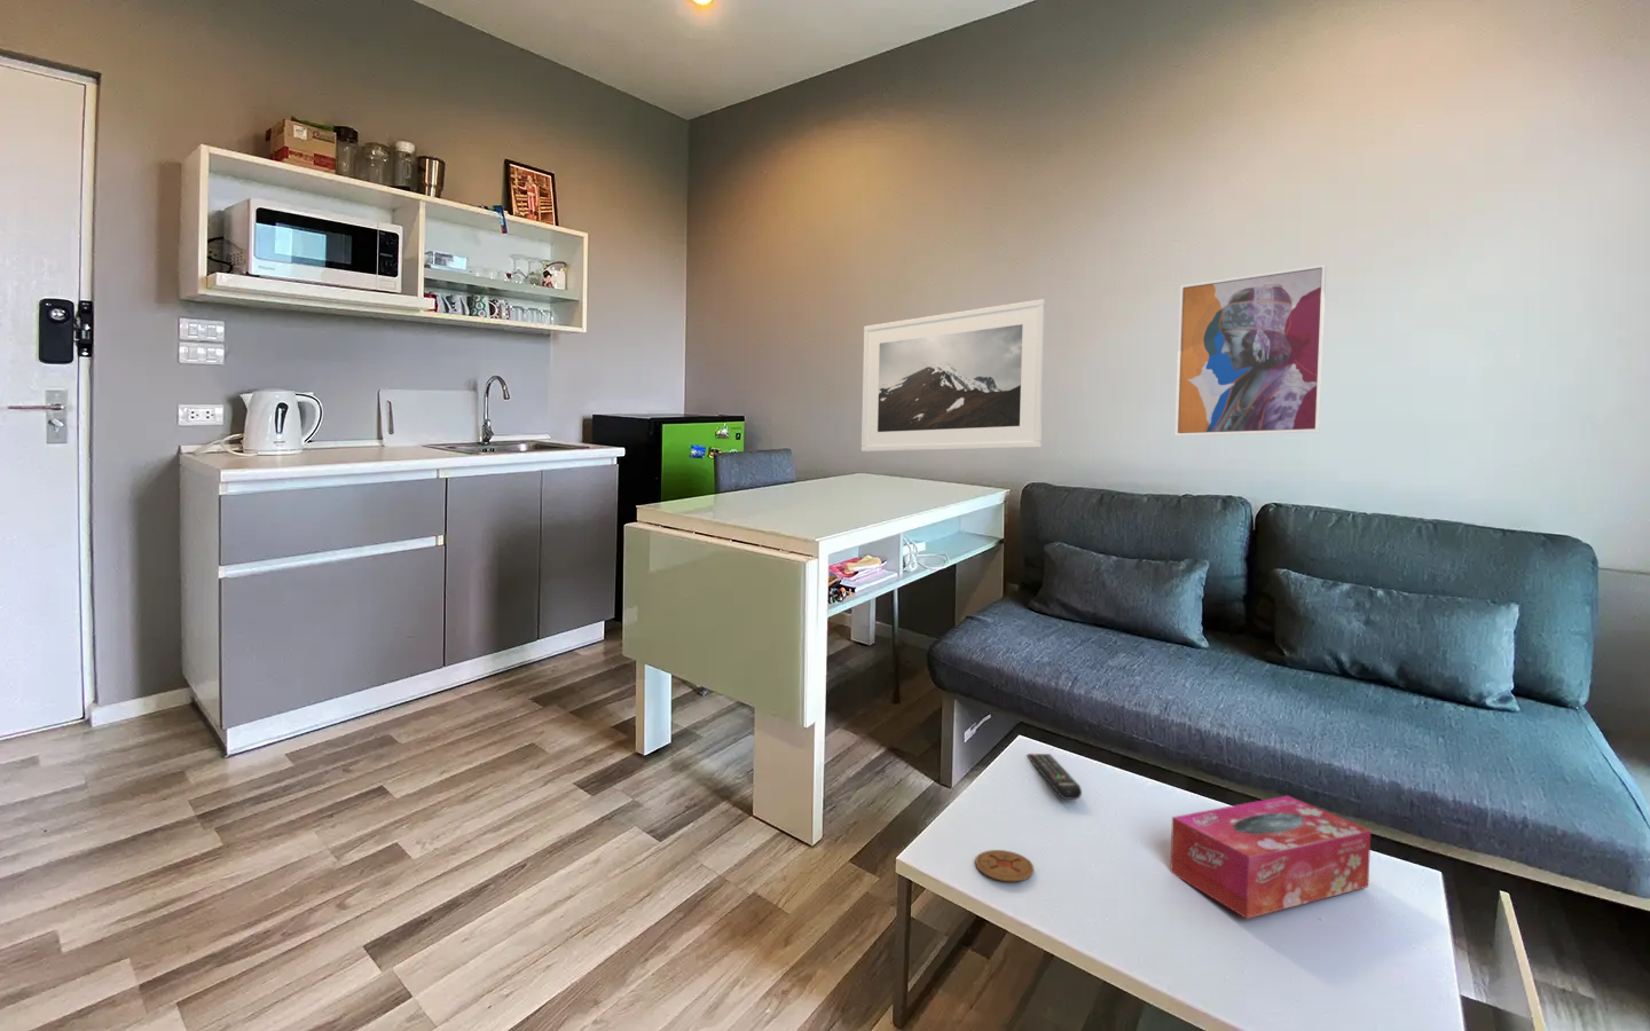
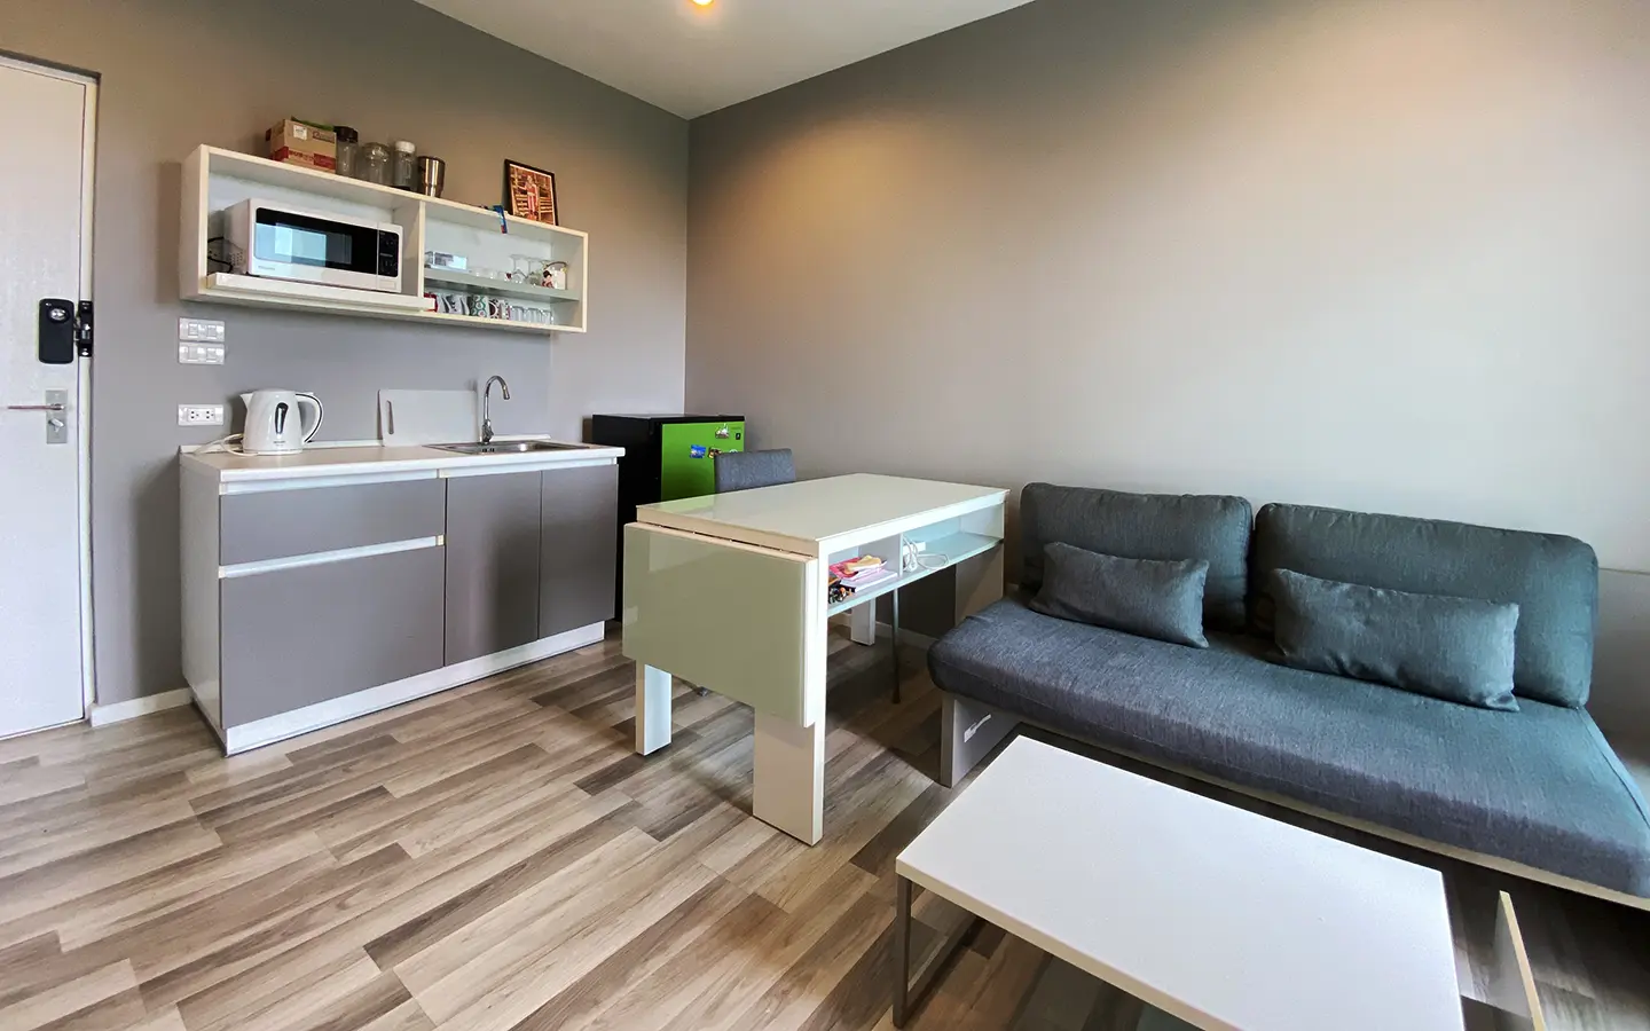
- remote control [1026,753,1083,801]
- wall art [1174,264,1327,437]
- tissue box [1169,795,1372,919]
- coaster [974,849,1035,883]
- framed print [860,298,1048,453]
